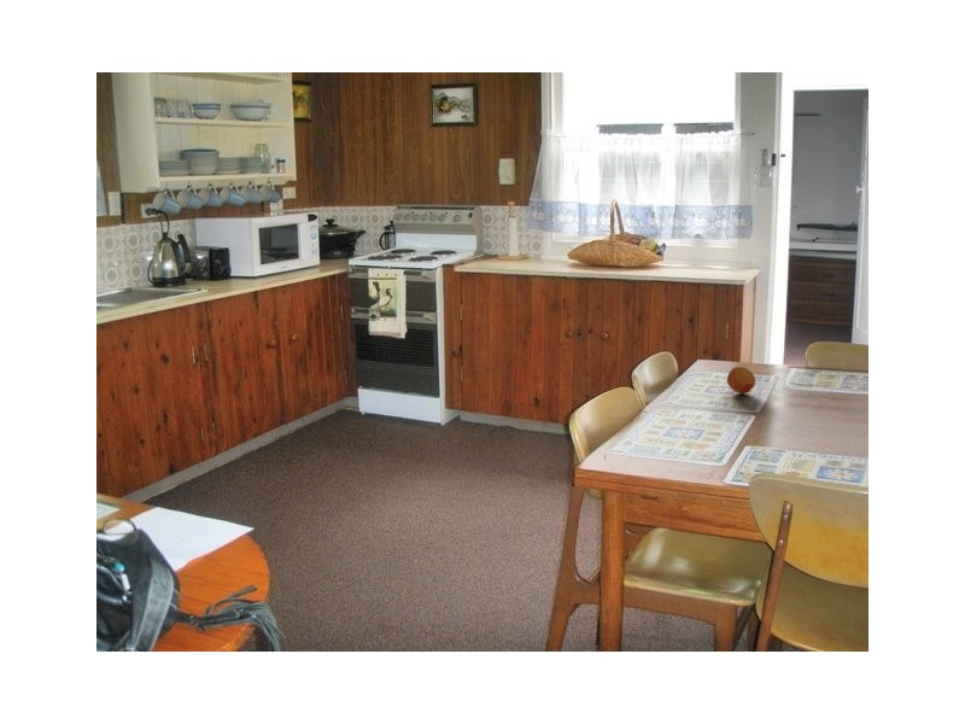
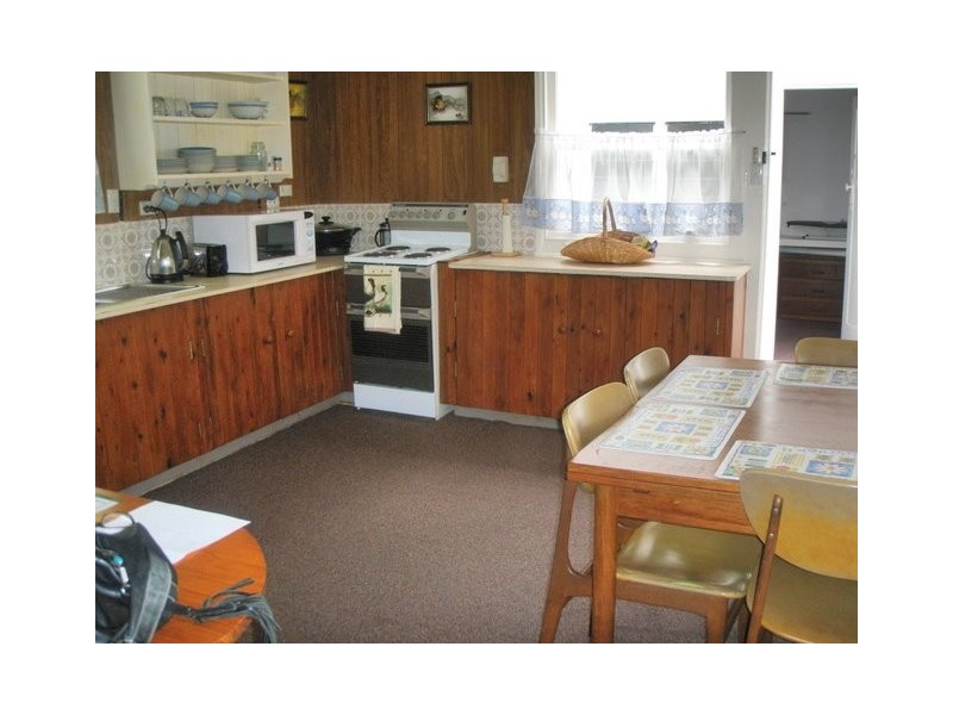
- fruit [726,364,756,395]
